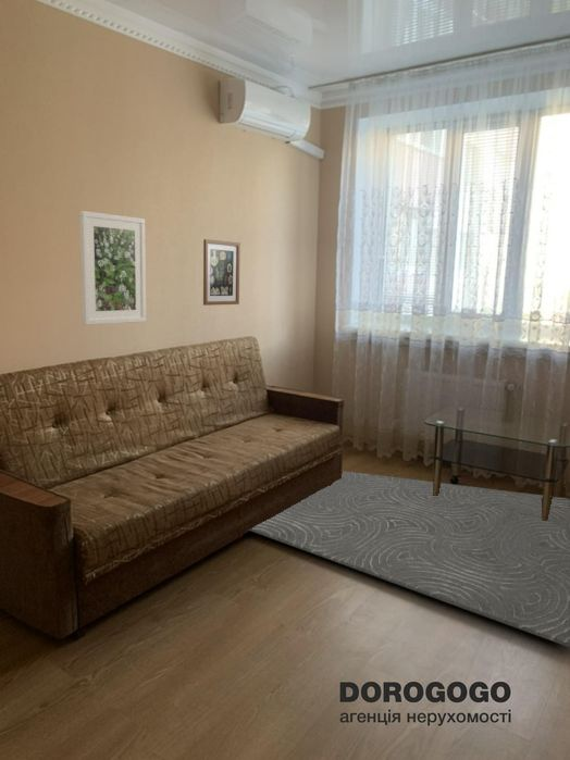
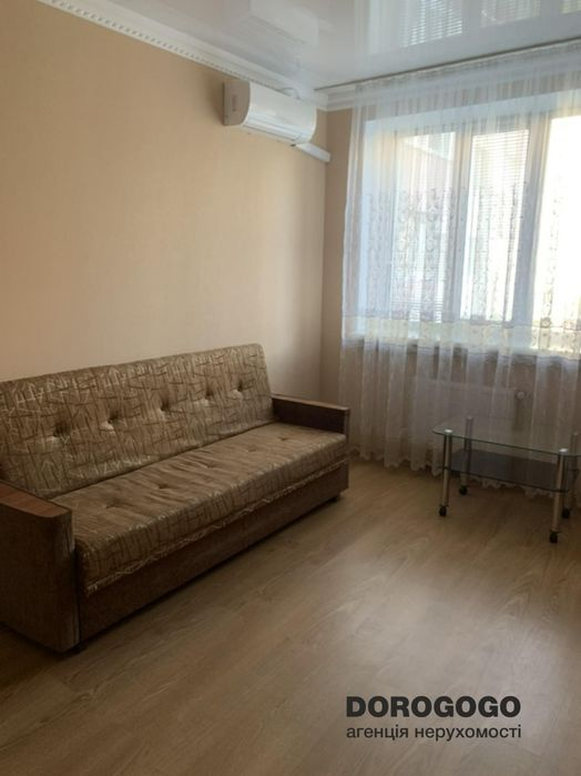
- wall art [202,238,241,307]
- rug [248,470,570,648]
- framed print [78,210,147,326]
